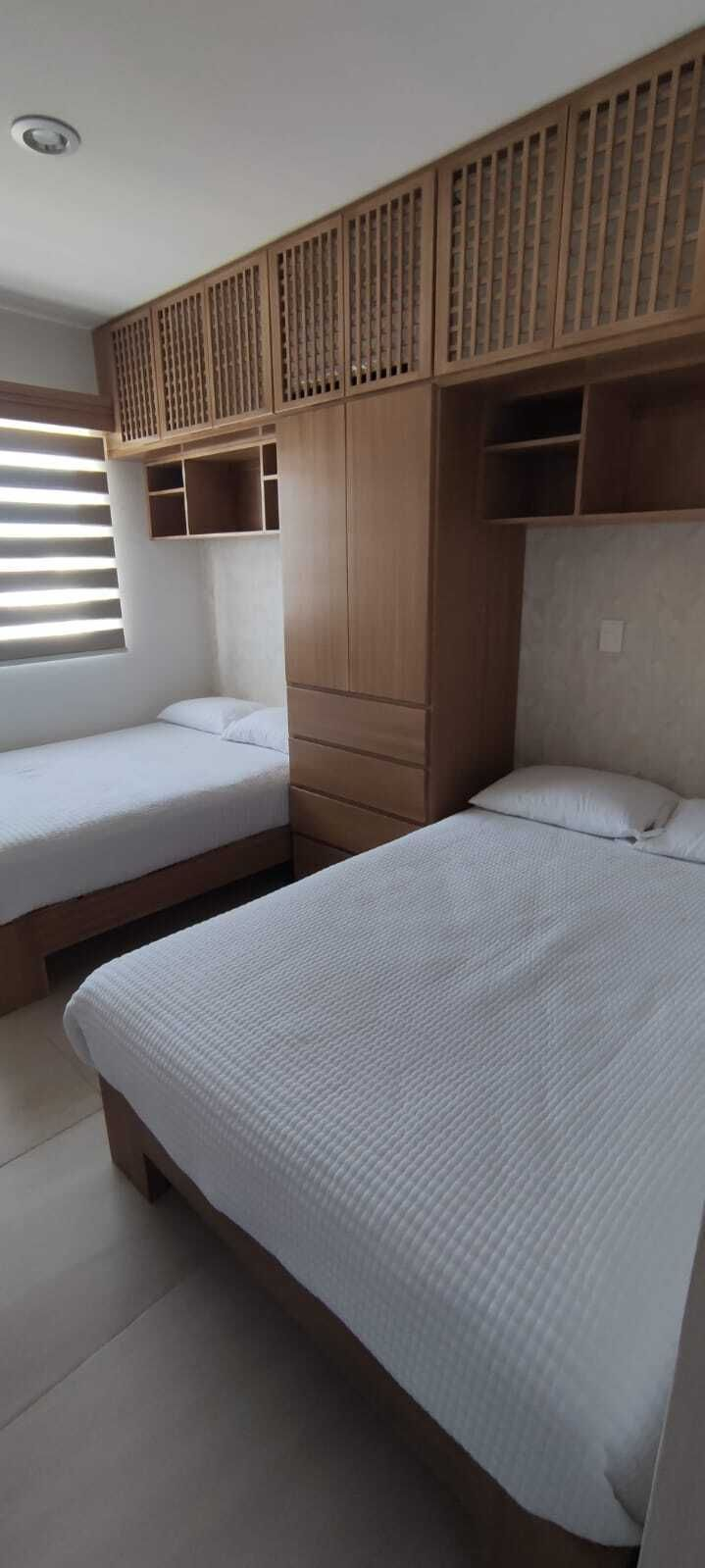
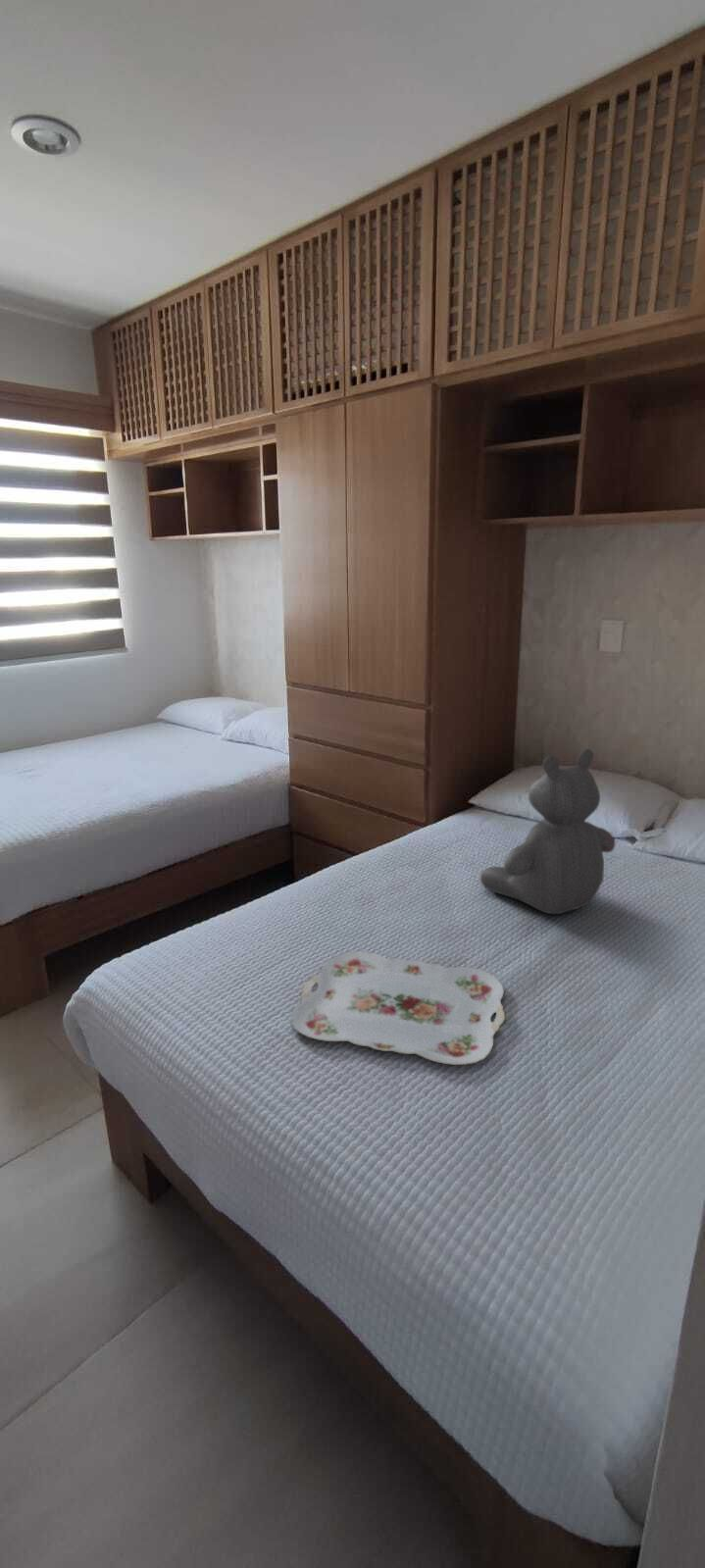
+ serving tray [291,950,506,1066]
+ teddy bear [479,748,616,915]
